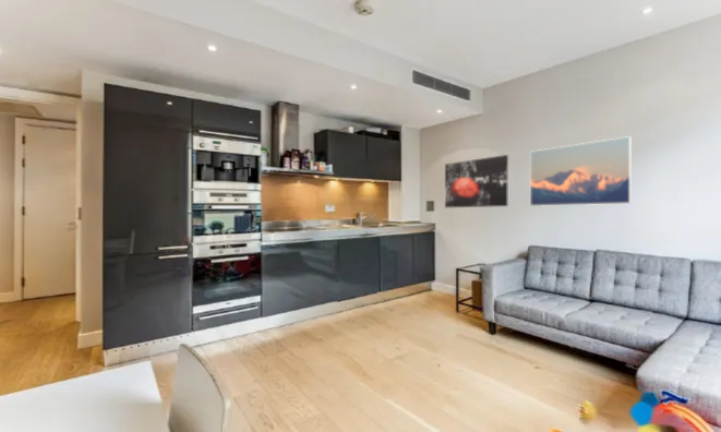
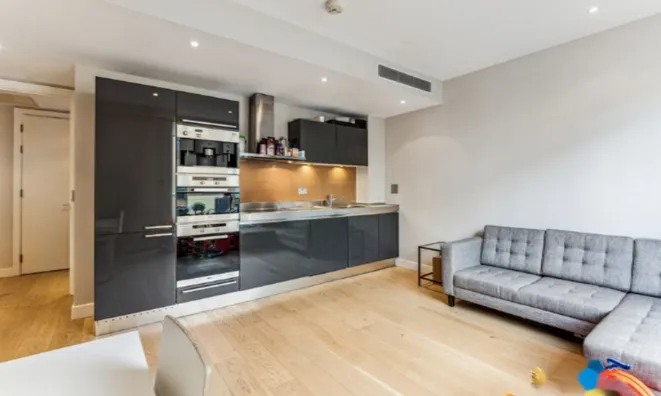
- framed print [529,135,633,207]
- wall art [444,154,509,208]
